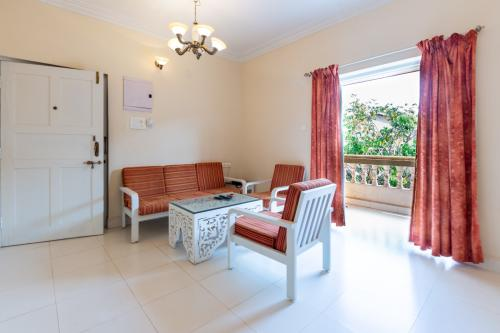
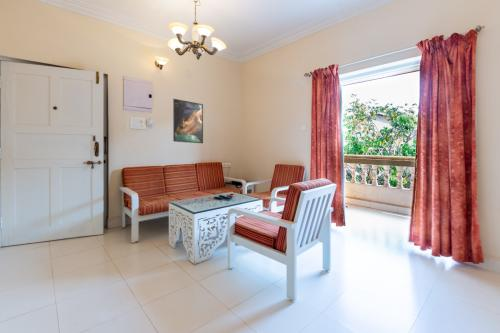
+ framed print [172,98,204,144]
